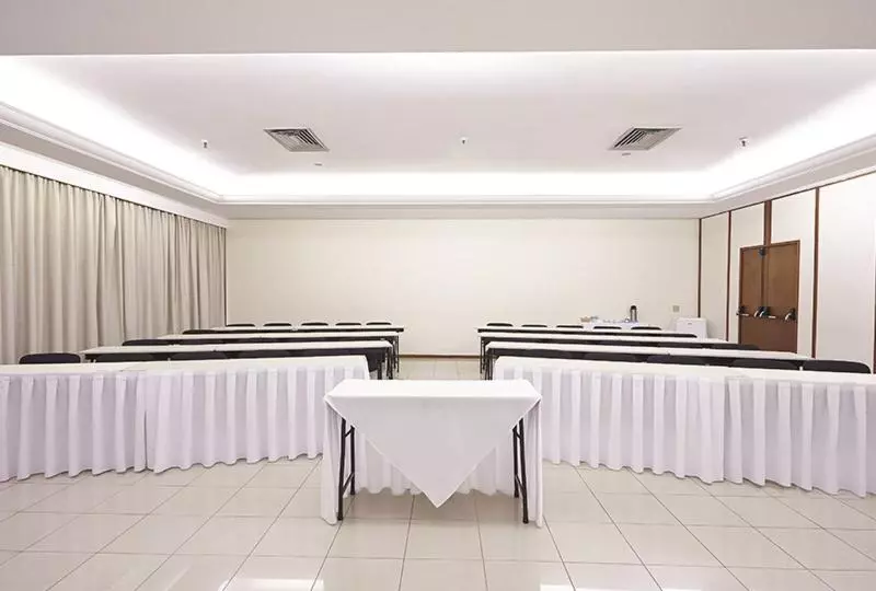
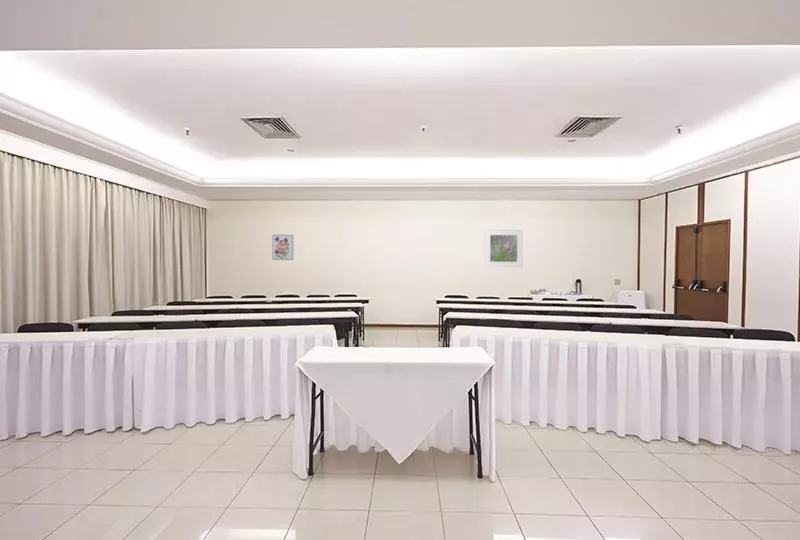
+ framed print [484,229,524,268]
+ wall art [271,234,294,261]
